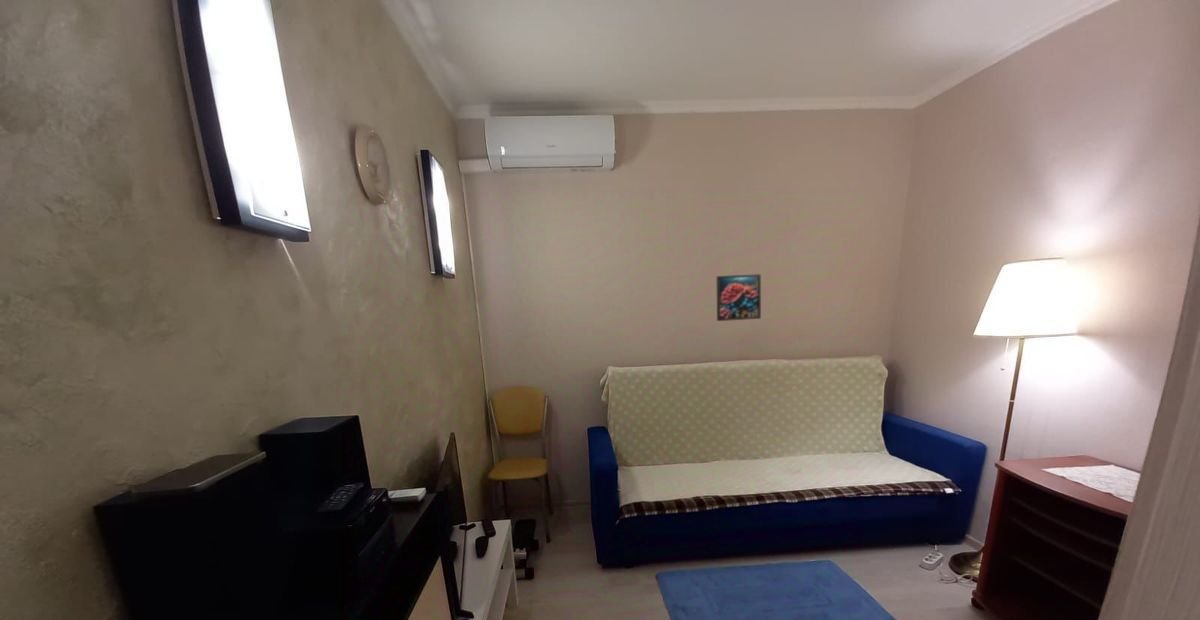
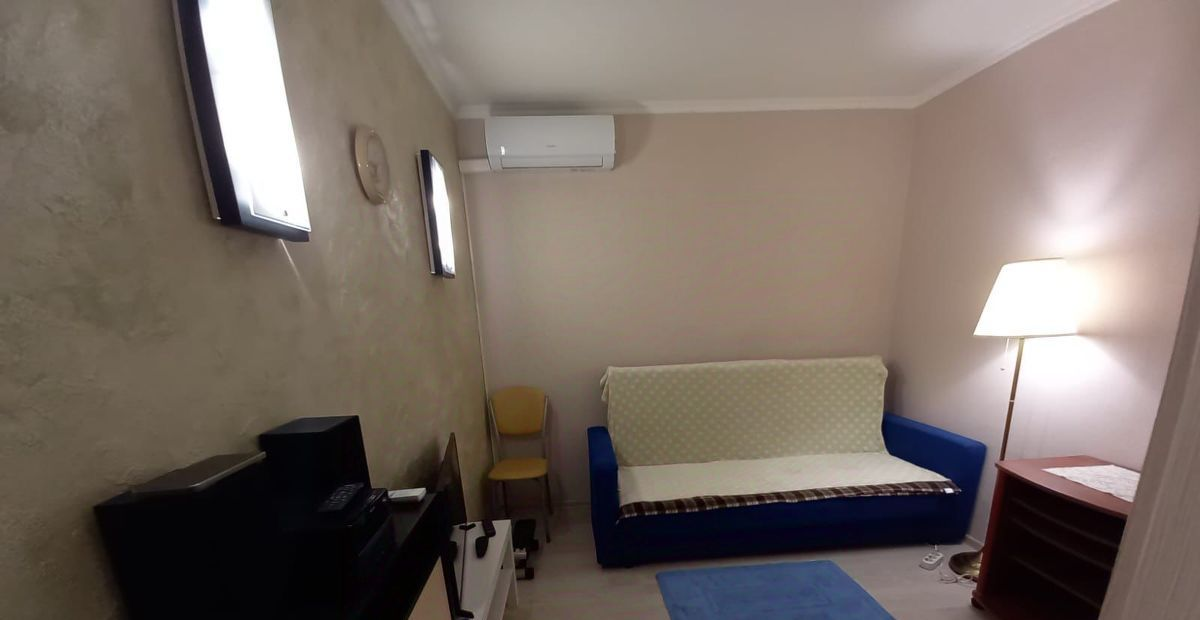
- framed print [716,273,762,322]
